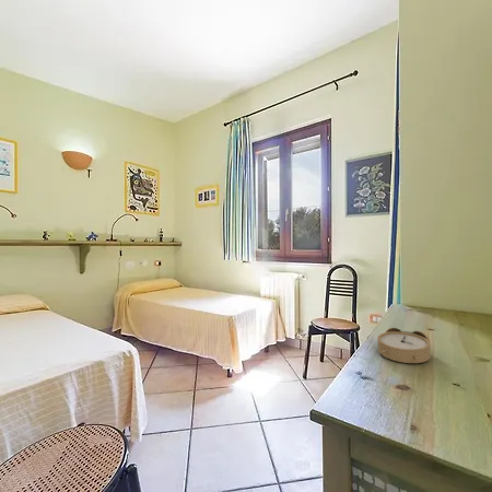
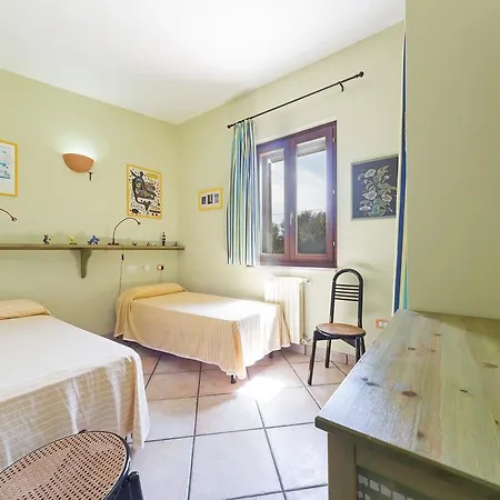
- alarm clock [376,327,432,364]
